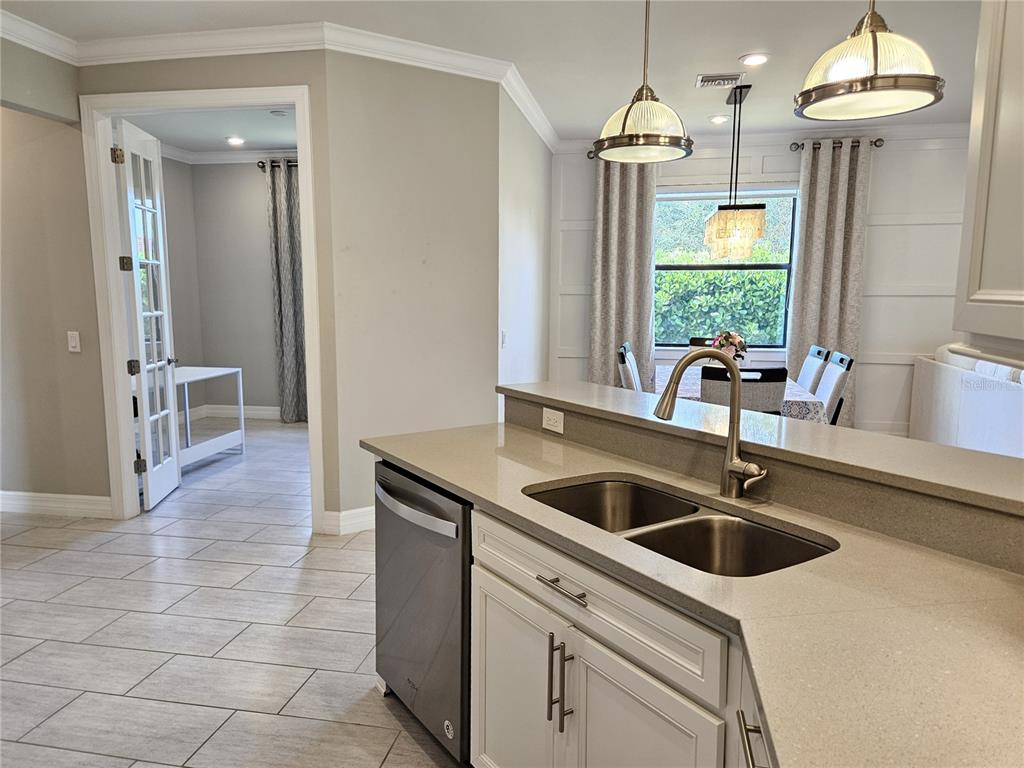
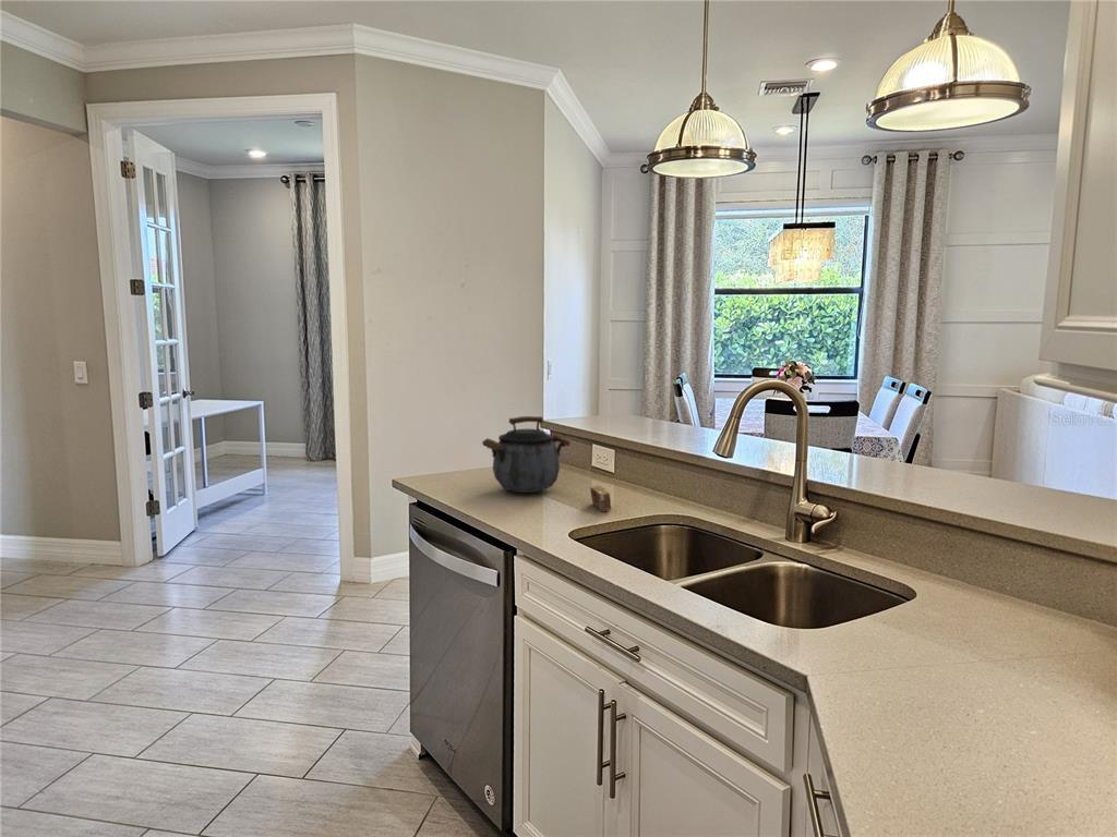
+ soap bar [589,485,612,512]
+ kettle [481,415,572,494]
